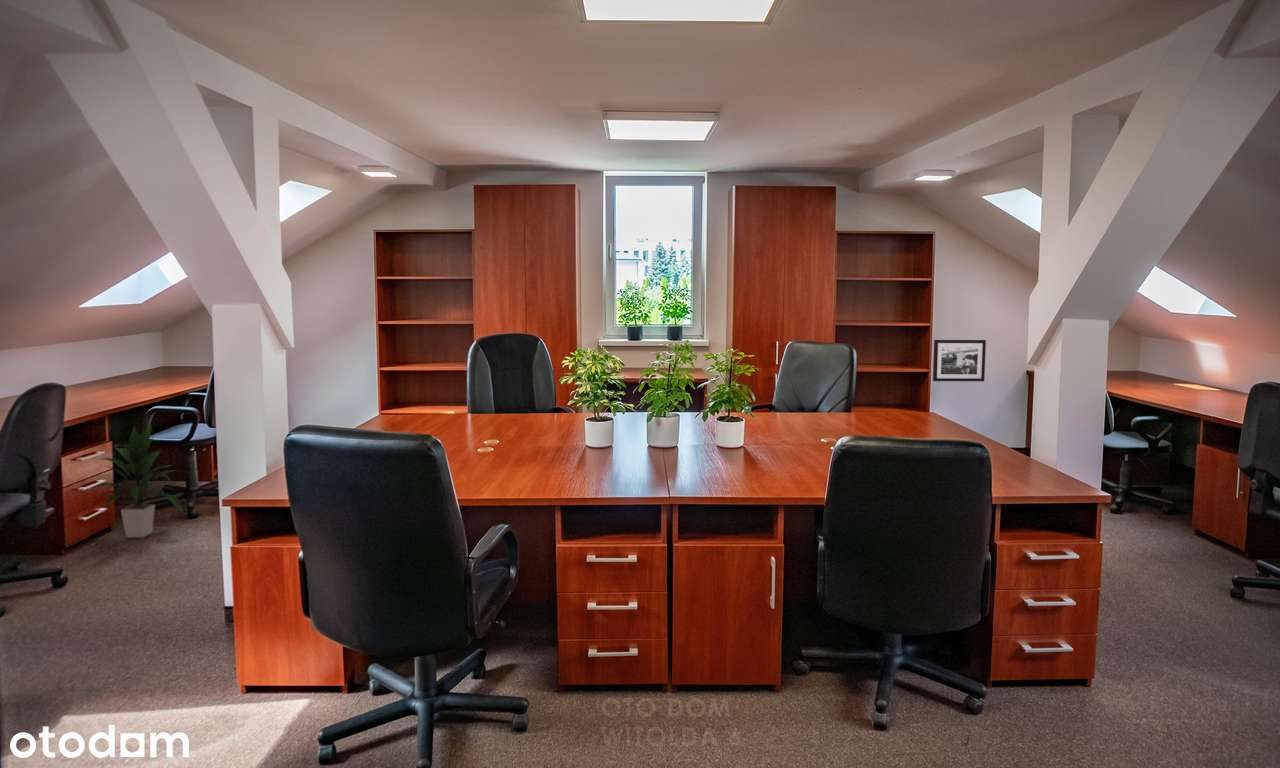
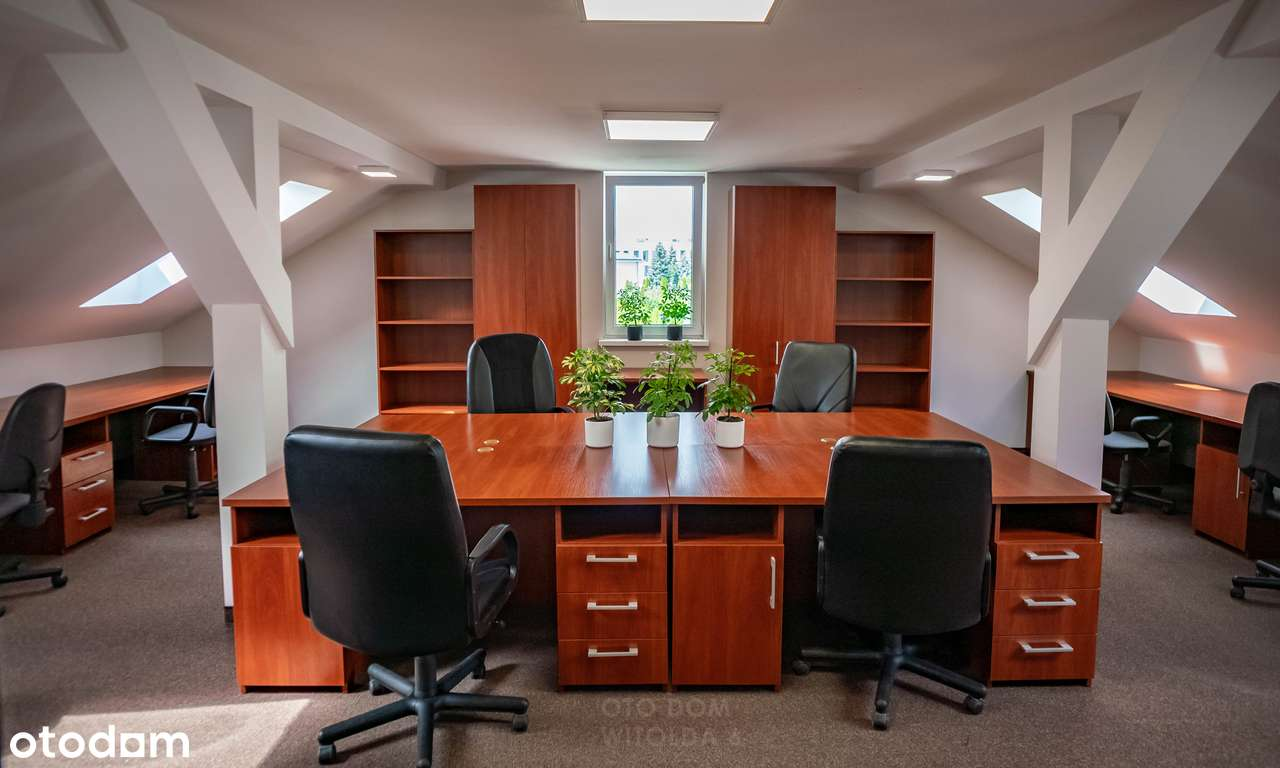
- picture frame [932,339,987,382]
- indoor plant [86,423,185,539]
